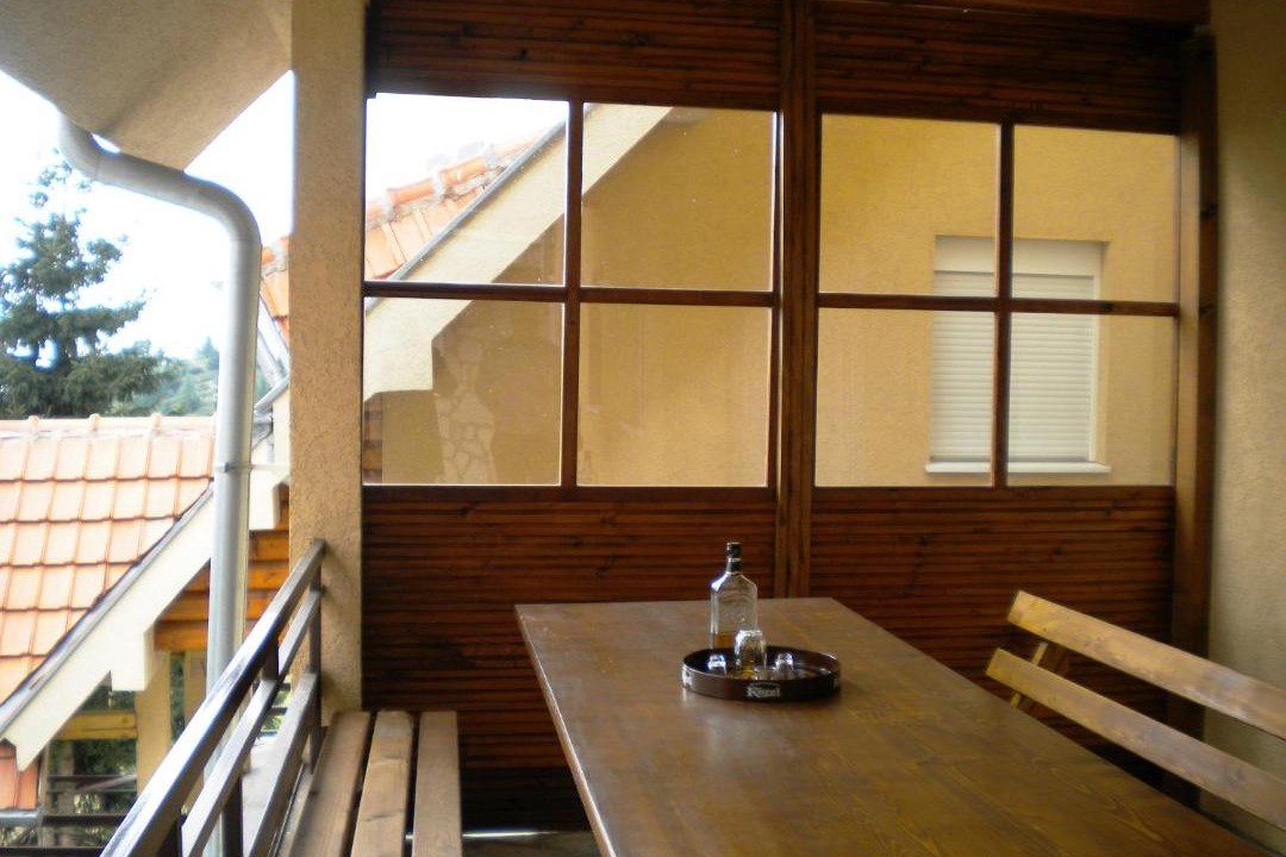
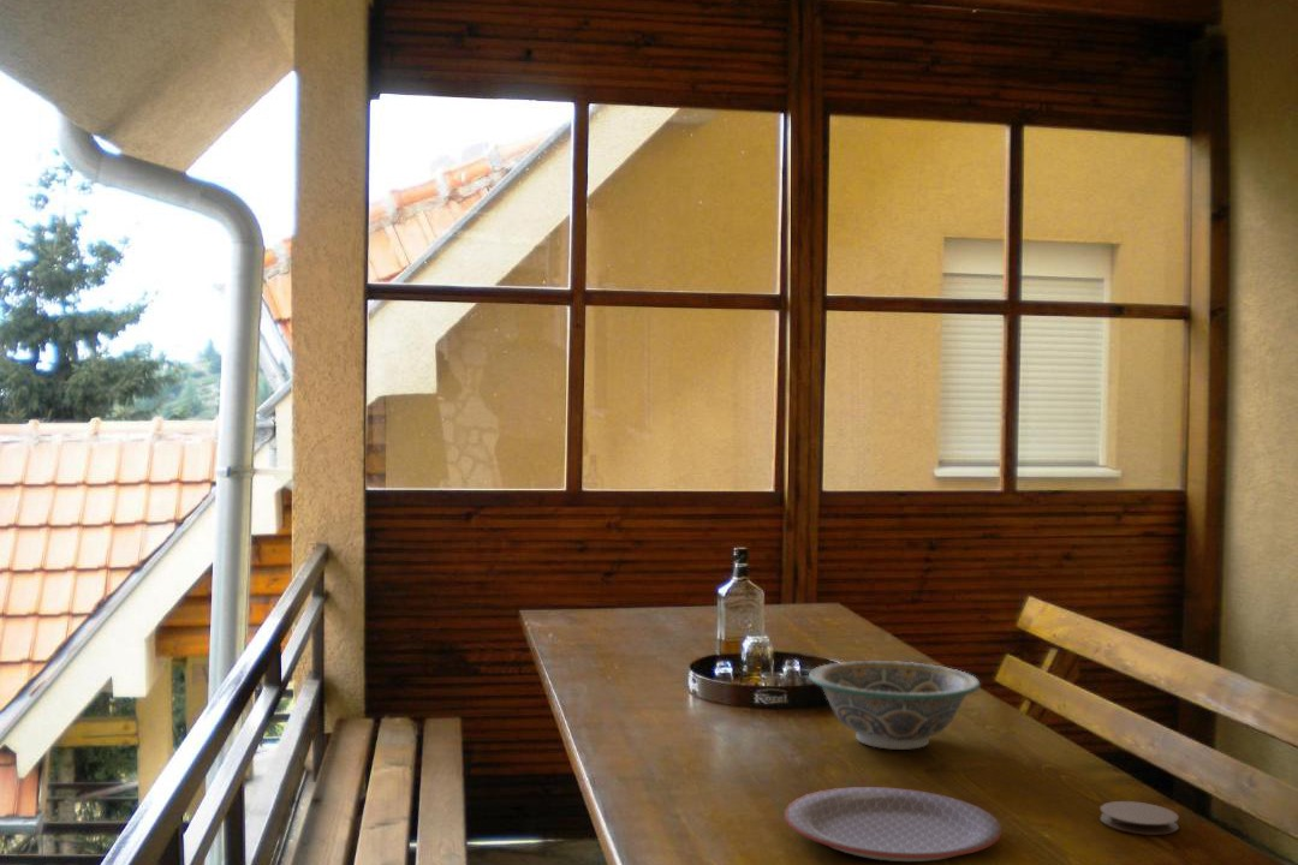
+ coaster [1098,800,1180,836]
+ plate [784,786,1002,863]
+ bowl [808,660,982,751]
